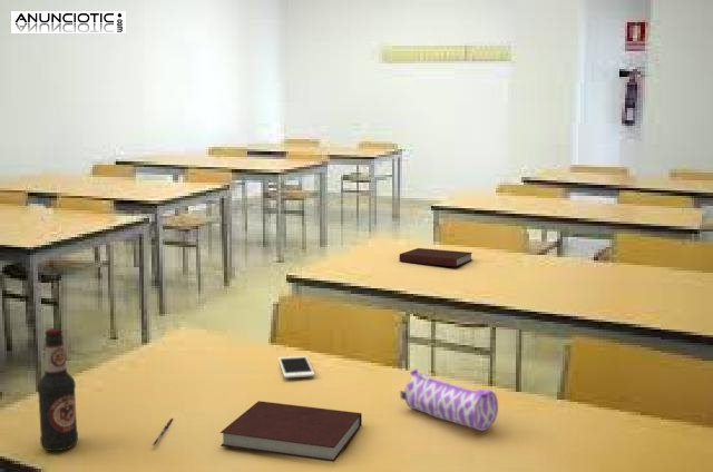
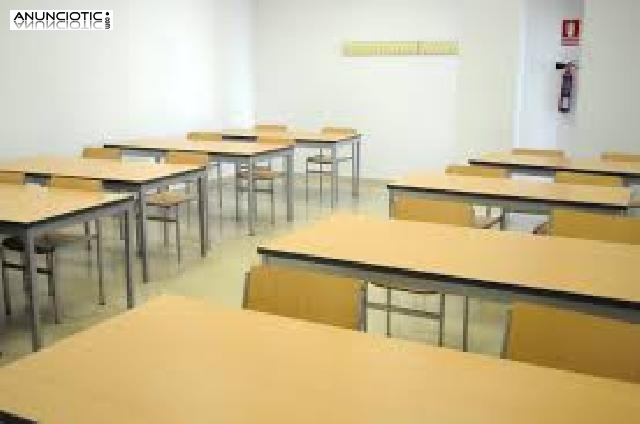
- pen [152,417,174,446]
- cell phone [277,355,315,380]
- notebook [219,400,363,463]
- pencil case [399,367,499,432]
- notebook [398,247,473,267]
- bottle [37,327,79,452]
